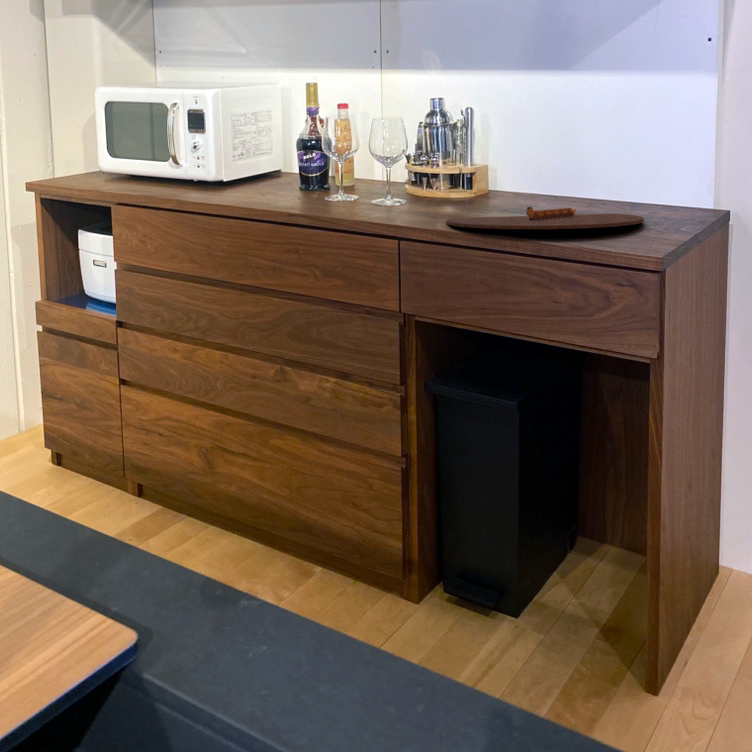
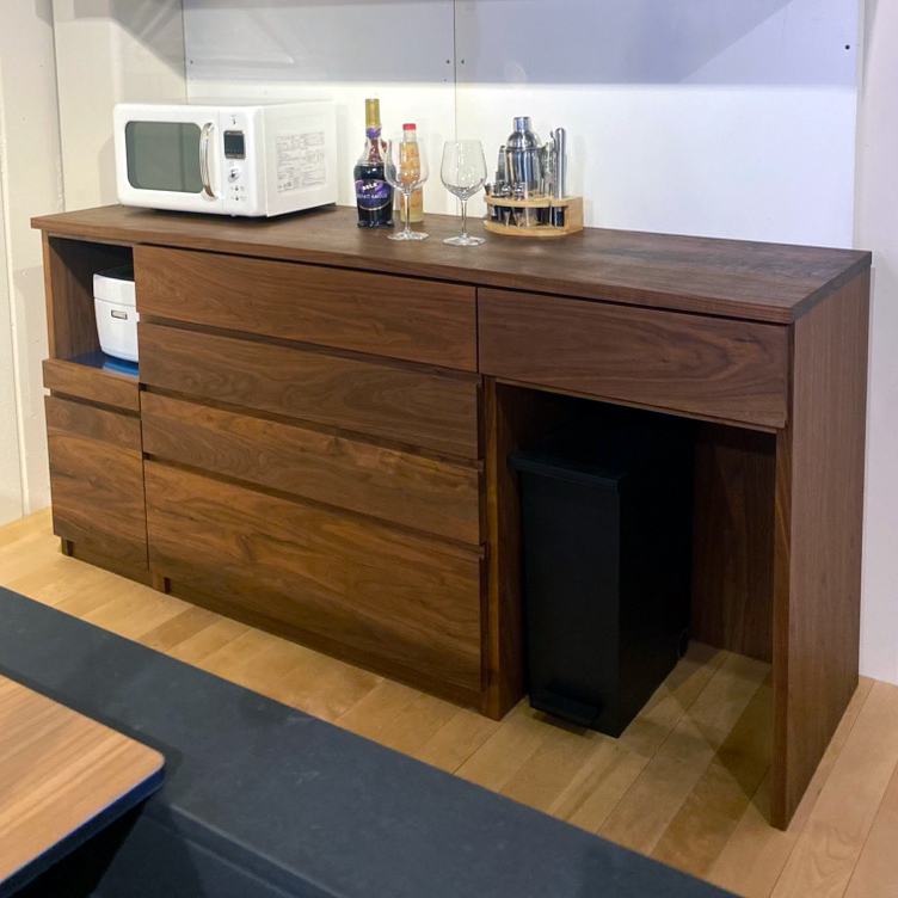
- tray [445,206,645,230]
